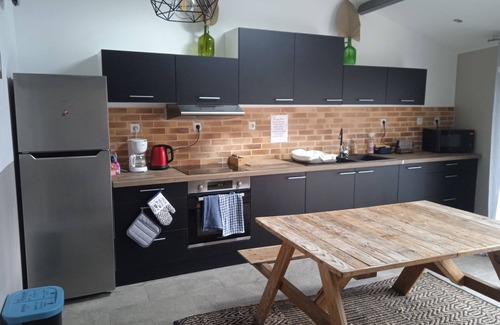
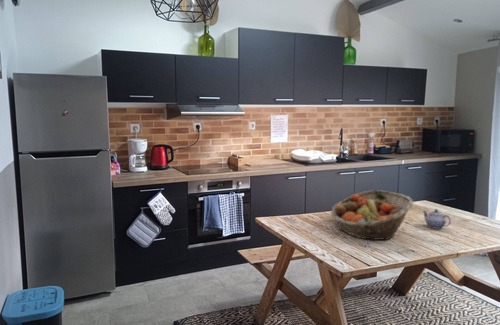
+ fruit basket [330,189,414,241]
+ teapot [421,208,452,230]
